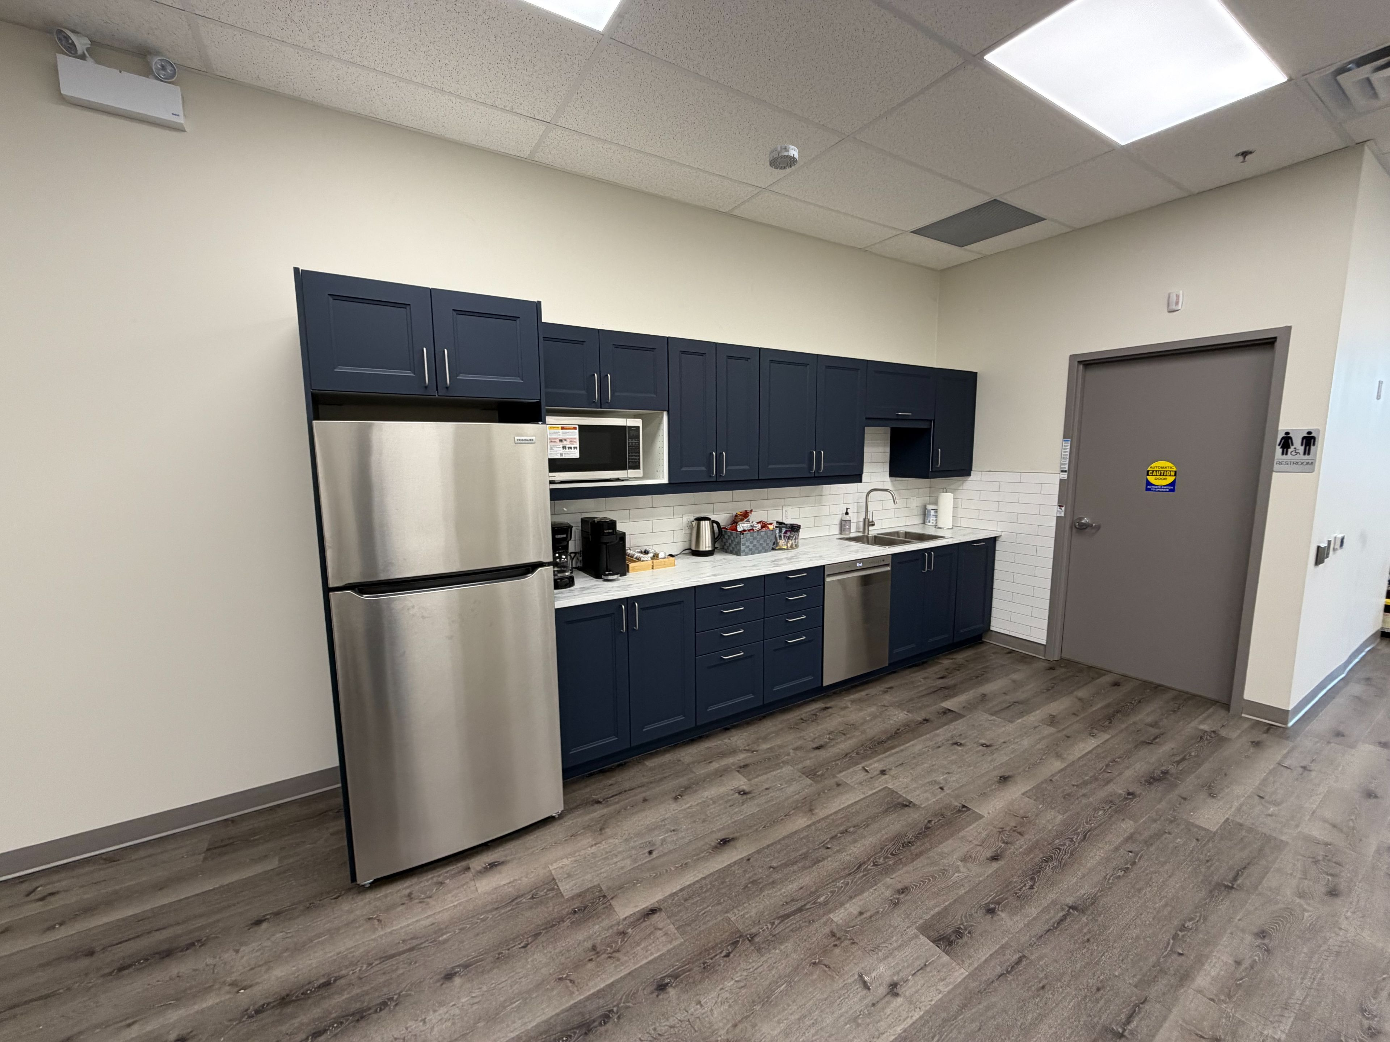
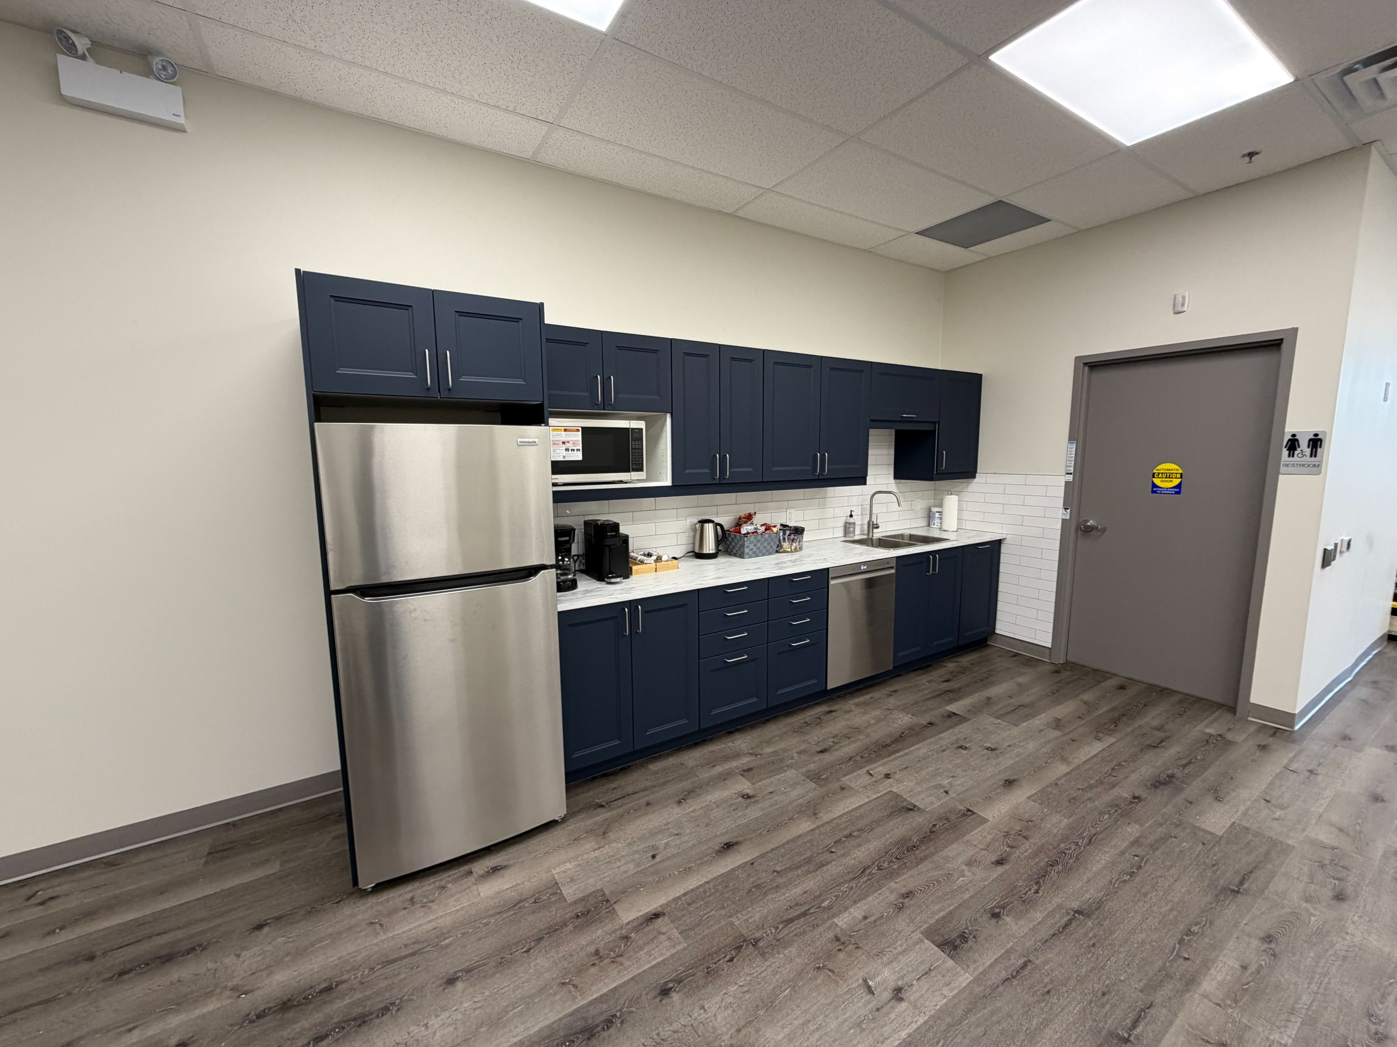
- smoke detector [768,143,798,170]
